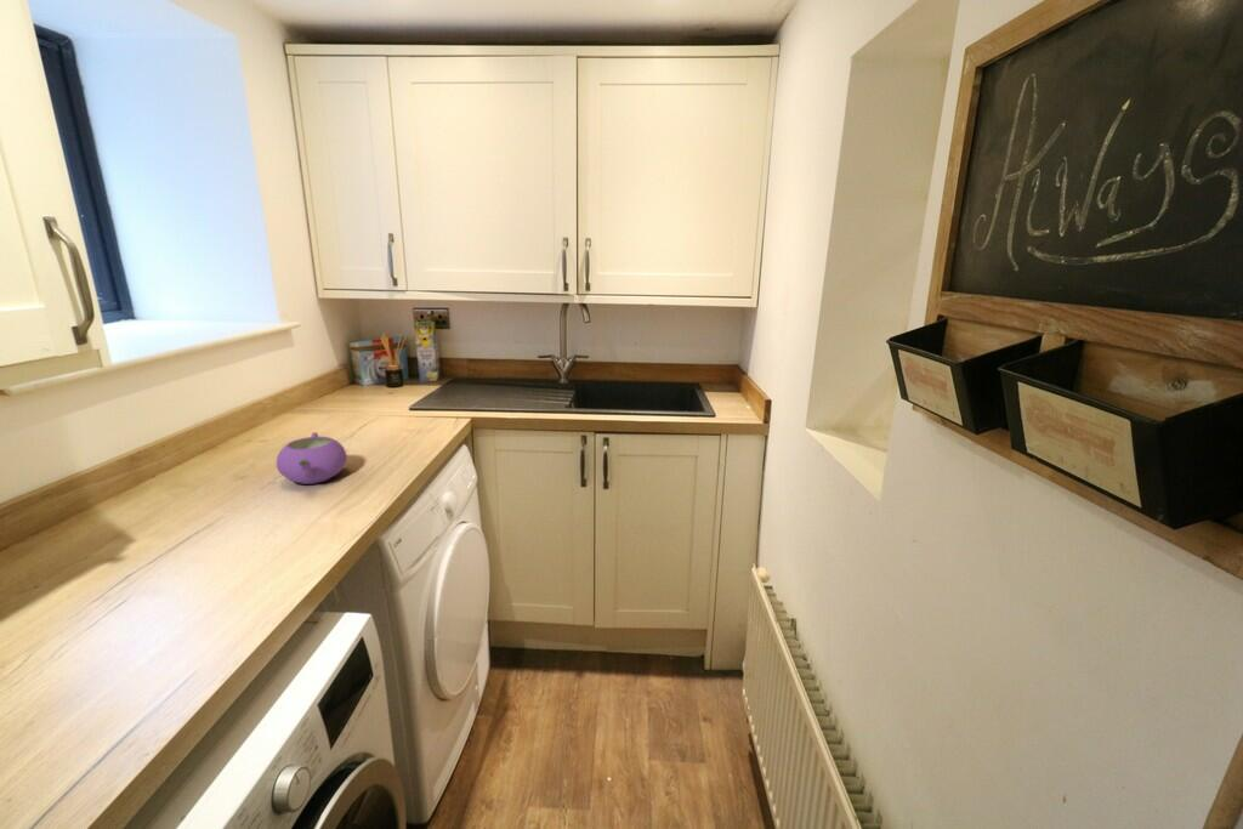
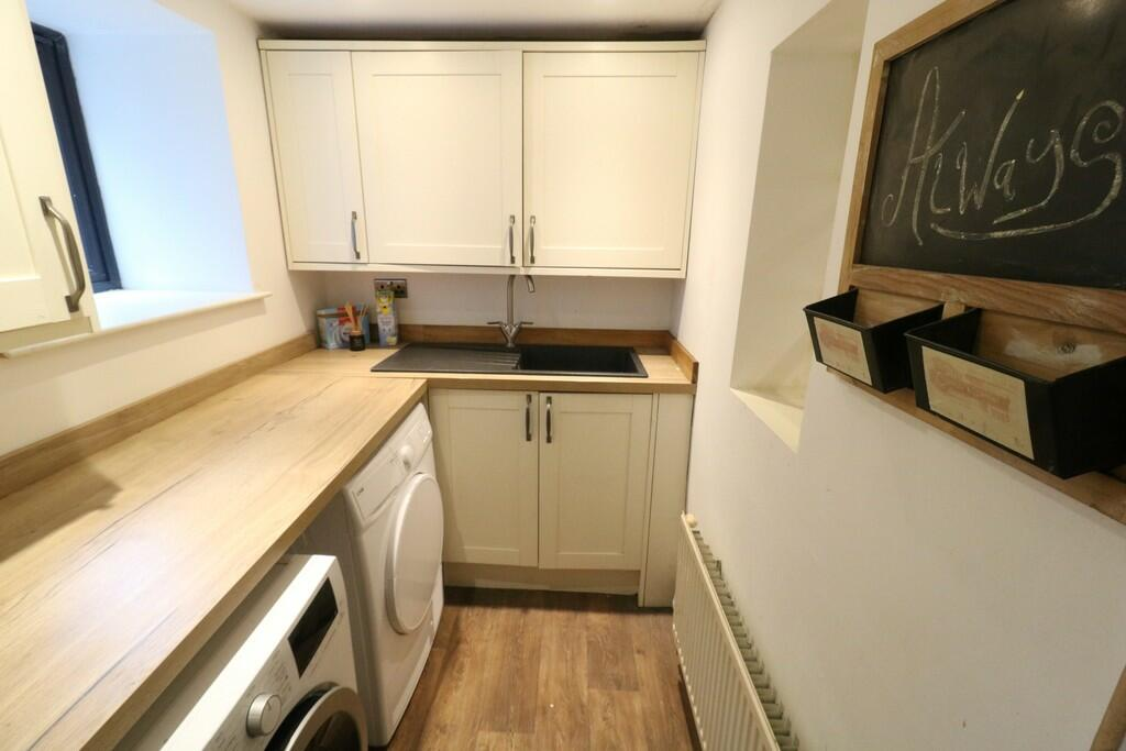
- teapot [276,431,348,486]
